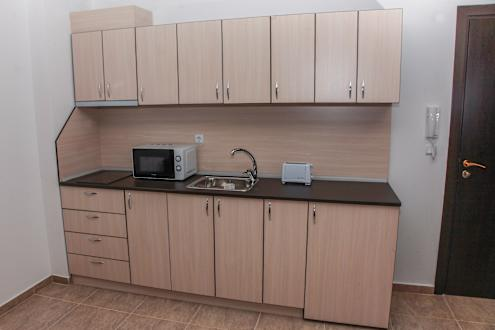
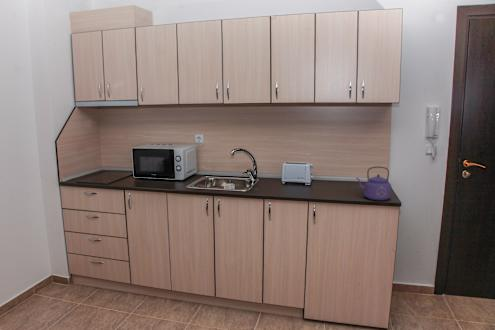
+ kettle [355,166,392,201]
